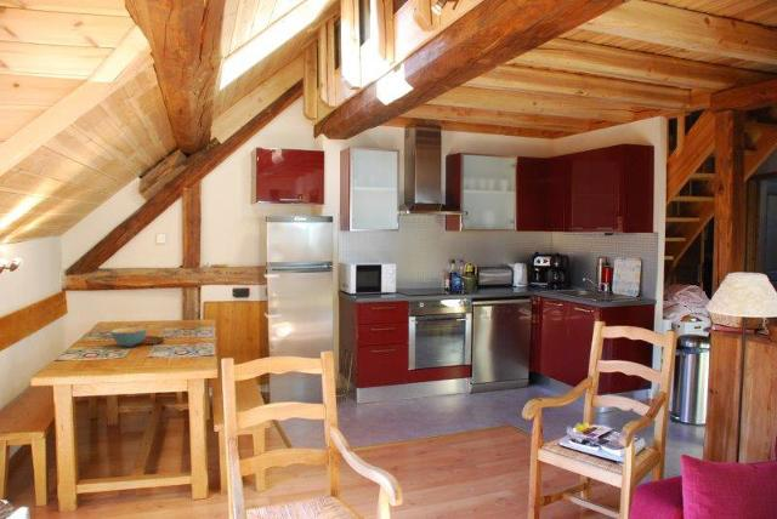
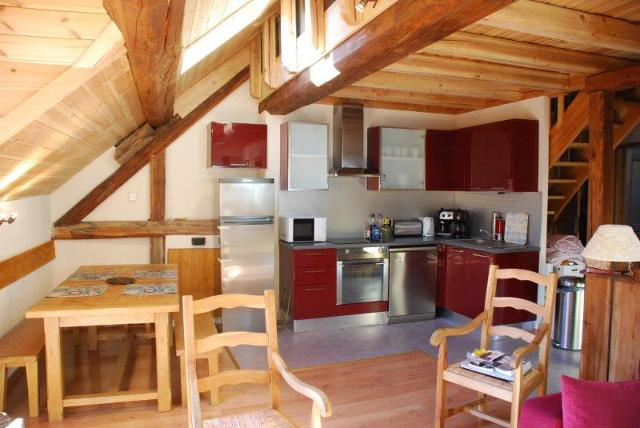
- cereal bowl [110,326,147,348]
